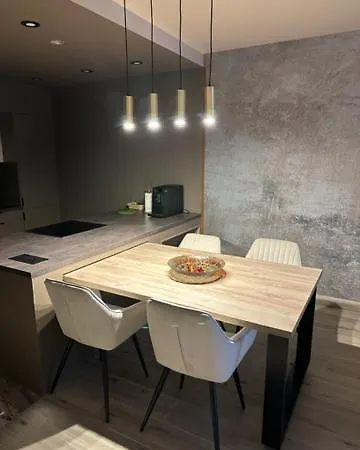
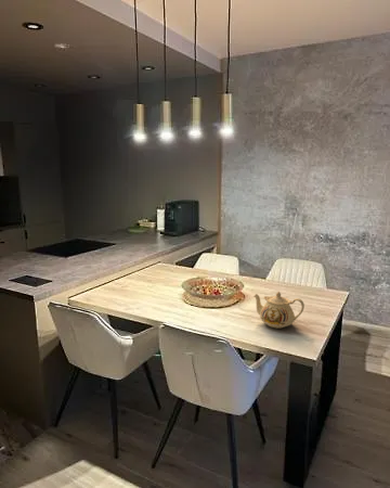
+ teapot [252,291,306,330]
